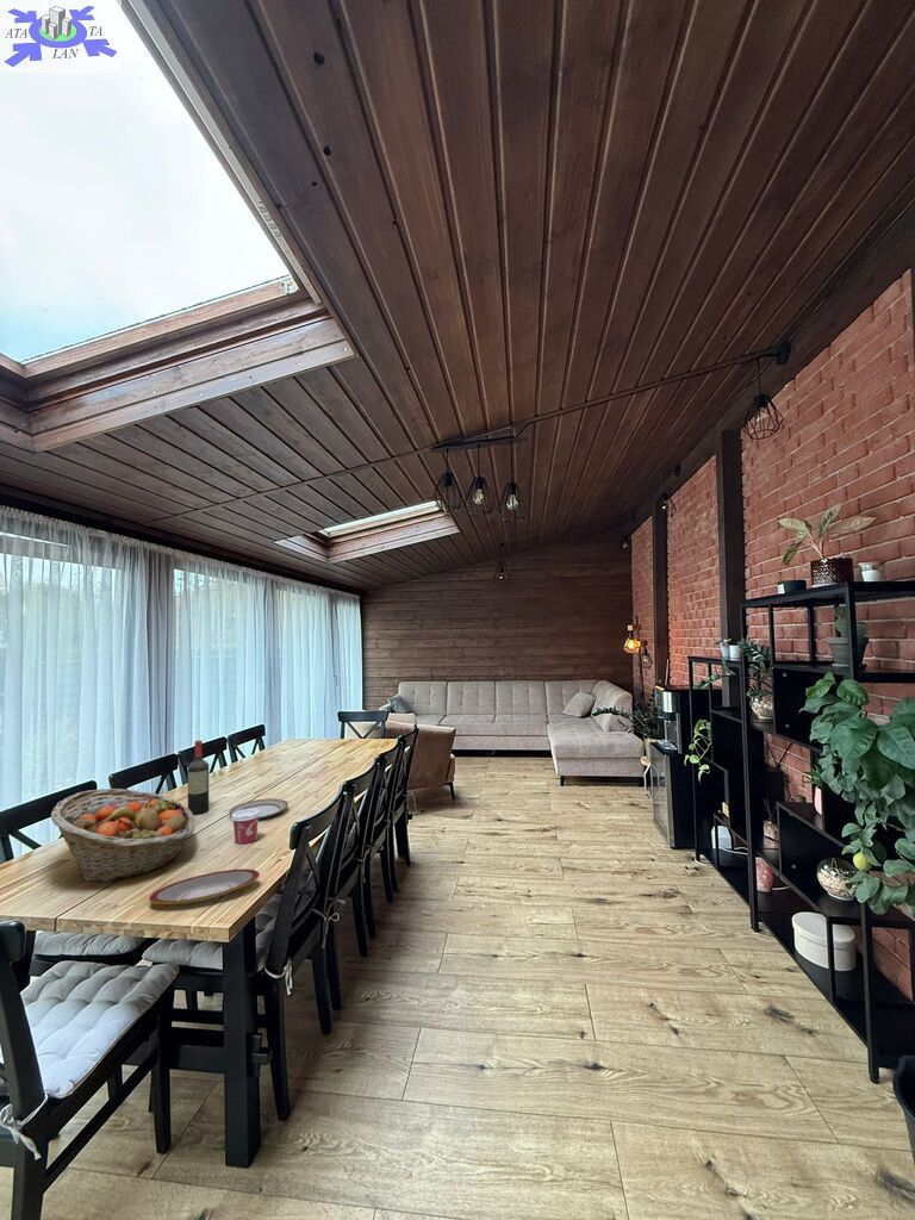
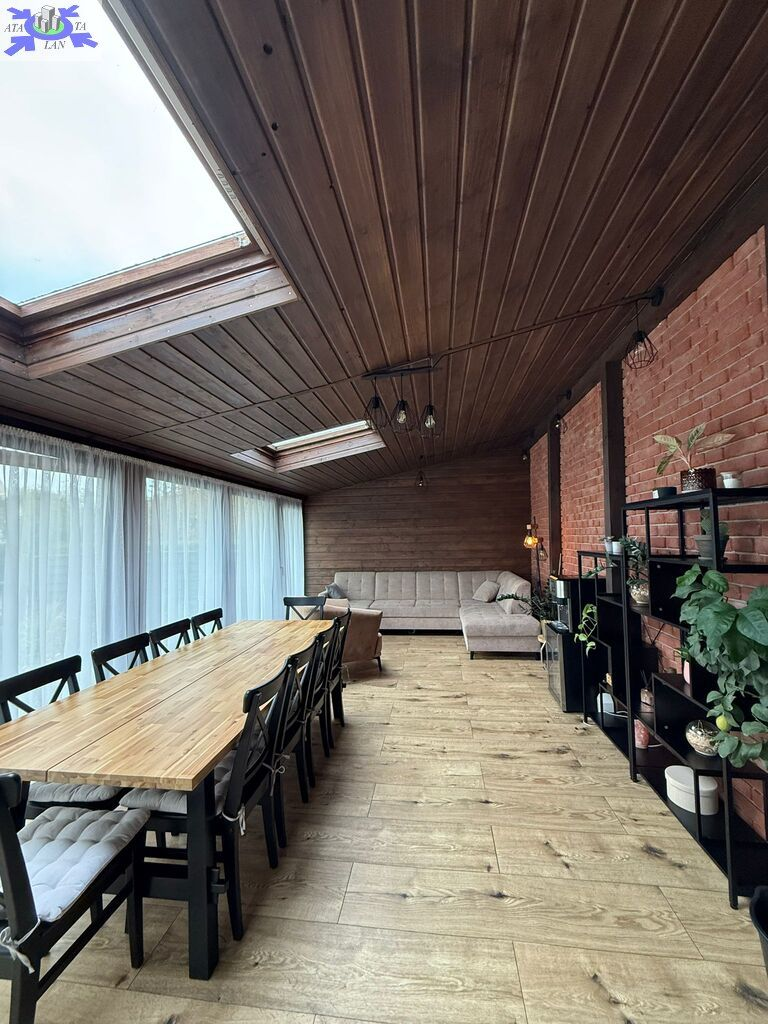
- cup [230,809,261,845]
- plate [148,869,261,905]
- plate [228,798,290,820]
- wine bottle [187,739,210,816]
- fruit basket [50,788,195,883]
